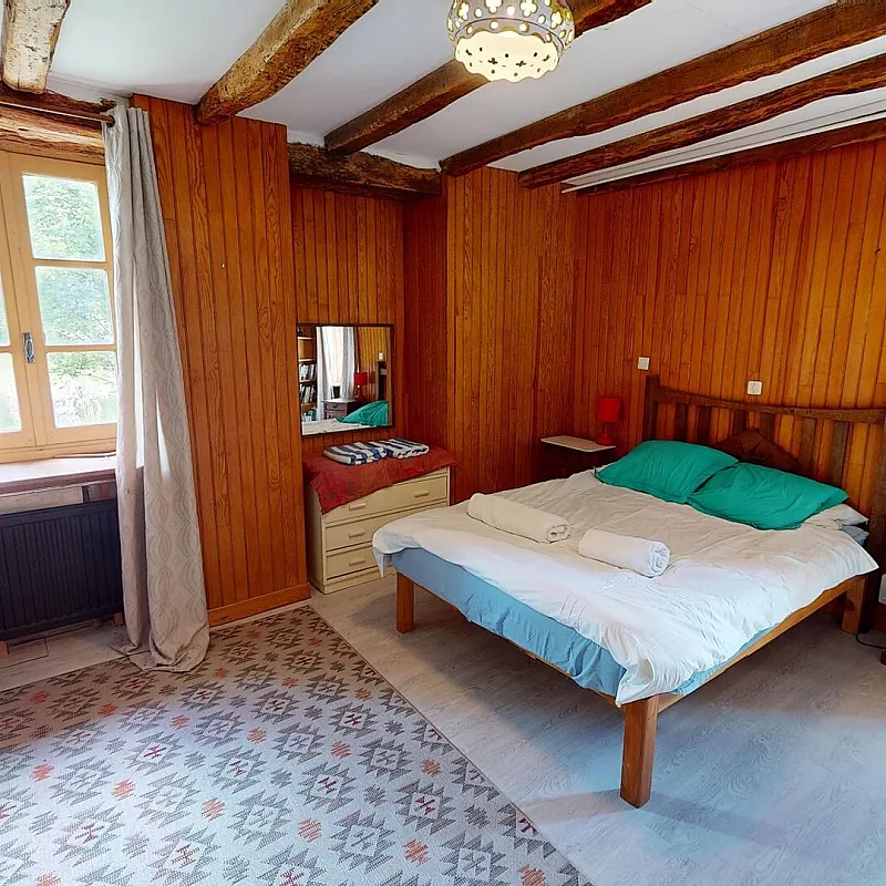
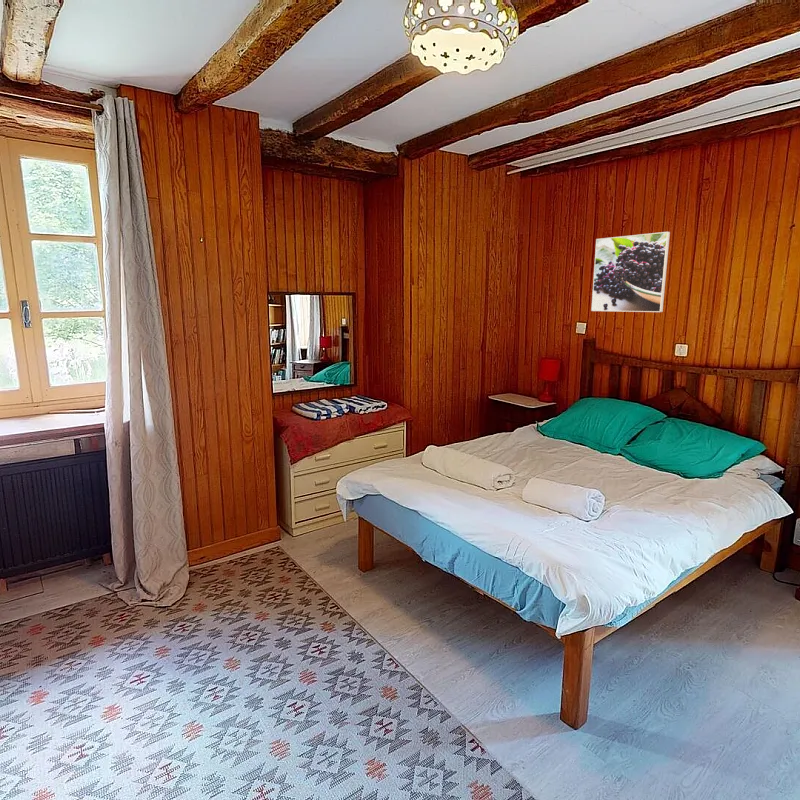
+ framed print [590,231,671,313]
